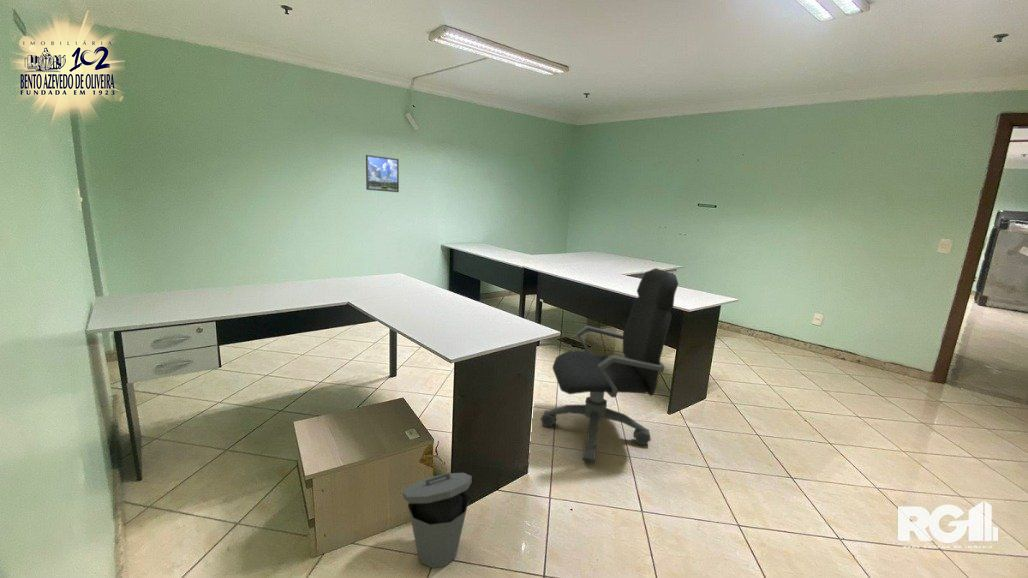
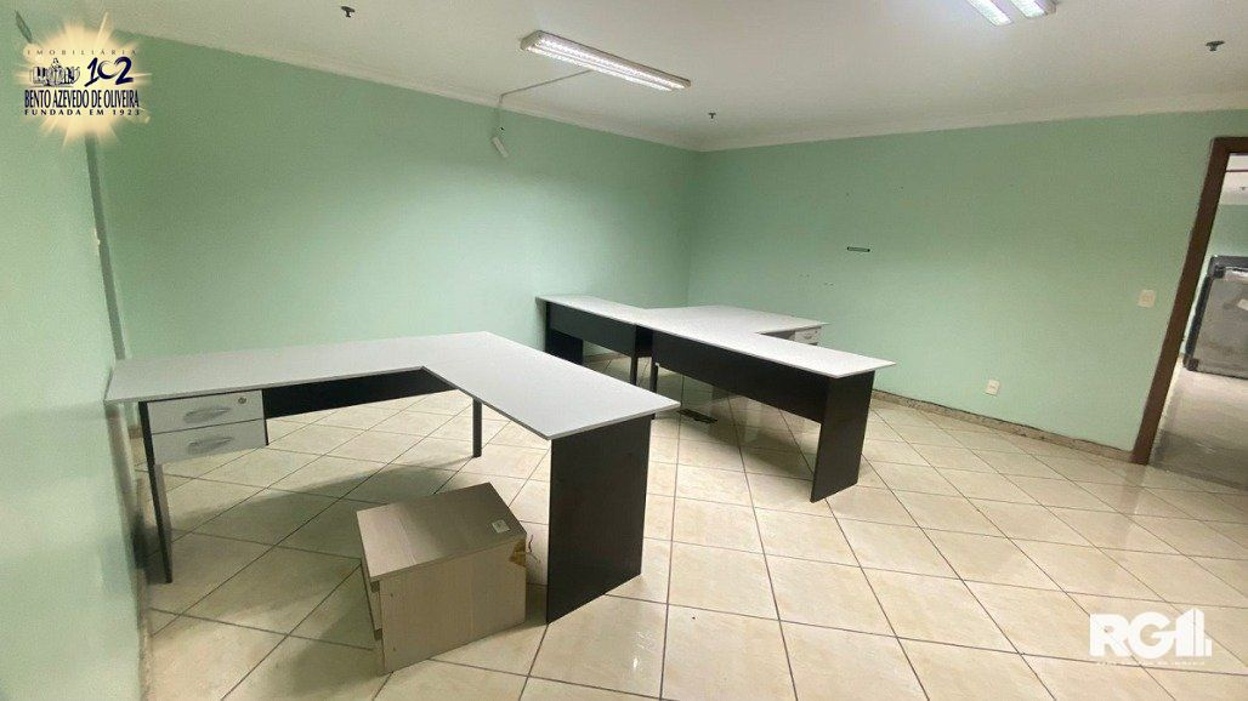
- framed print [365,154,400,193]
- trash can [401,472,473,569]
- office chair [539,267,679,463]
